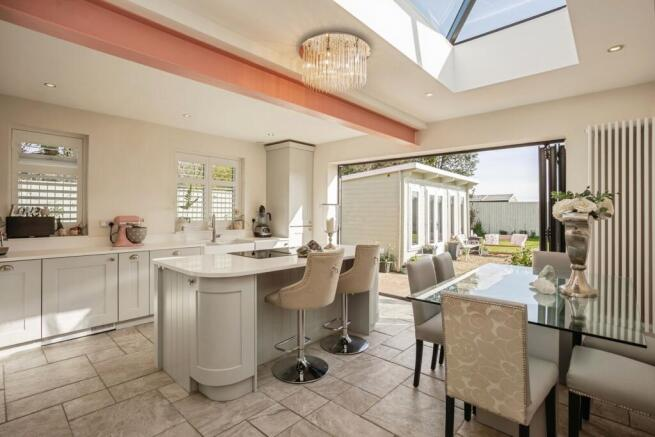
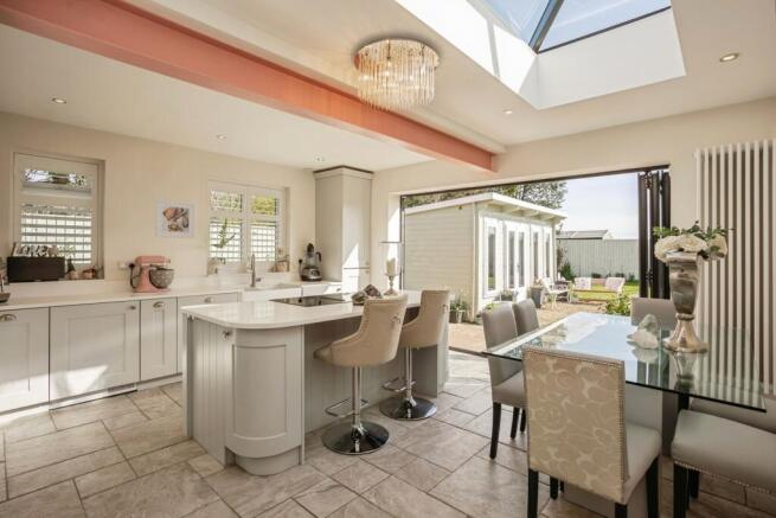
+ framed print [154,198,197,239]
